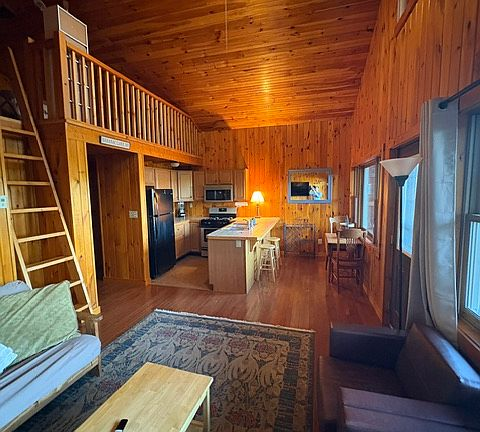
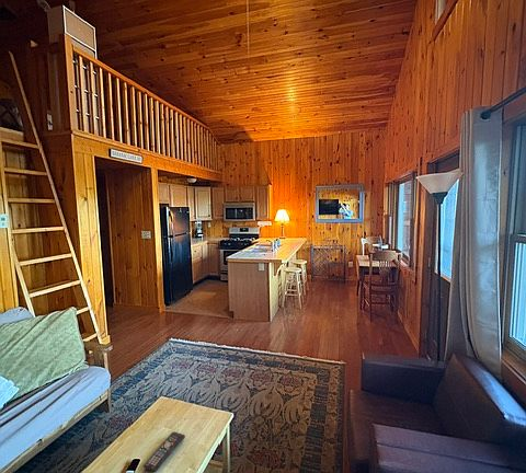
+ remote control [142,430,186,473]
